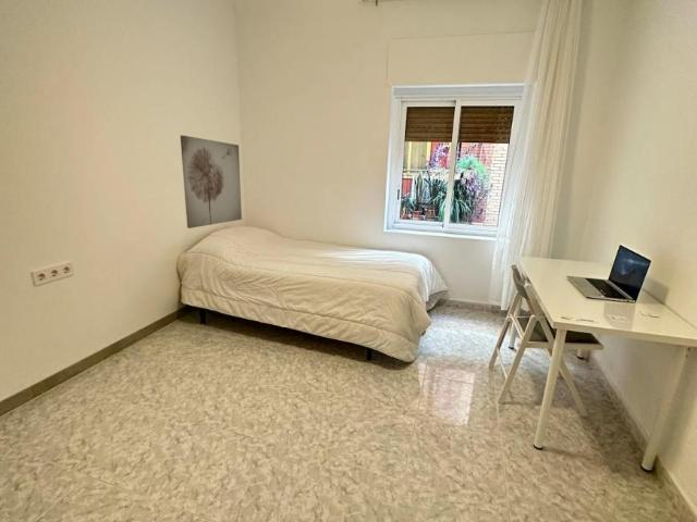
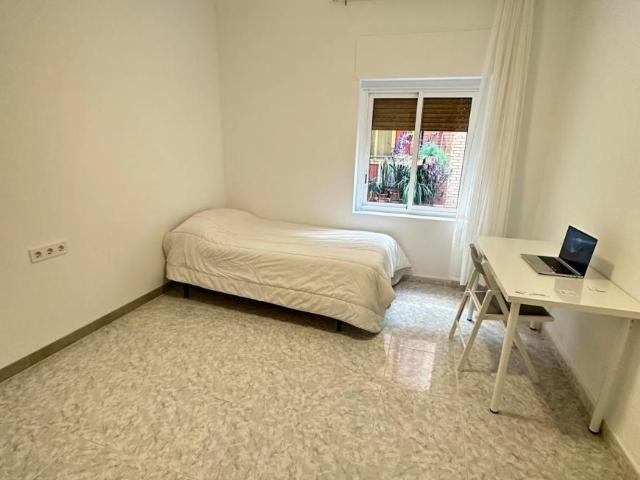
- wall art [180,134,243,229]
